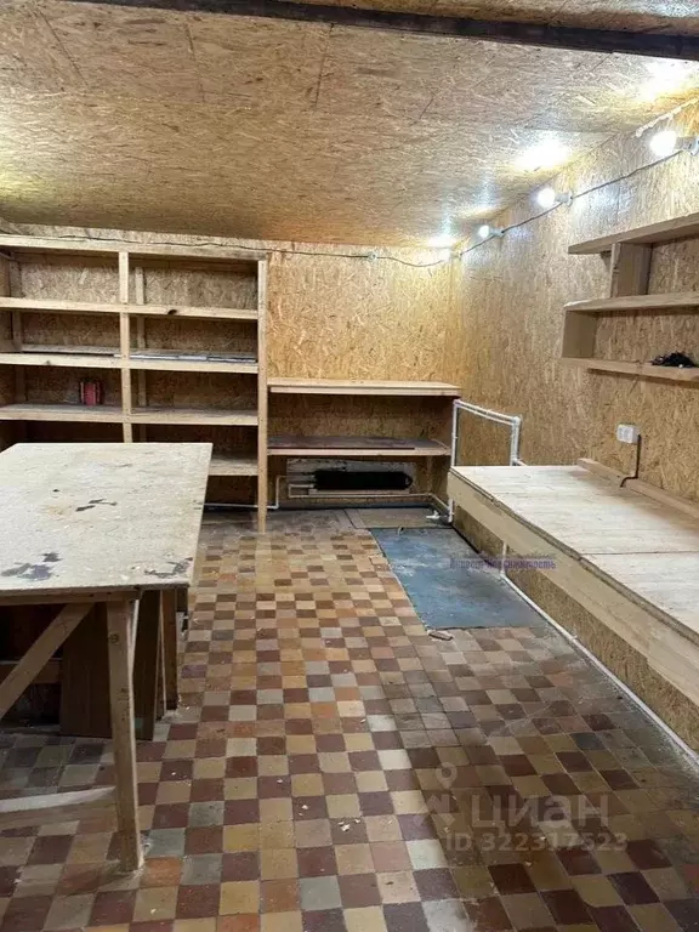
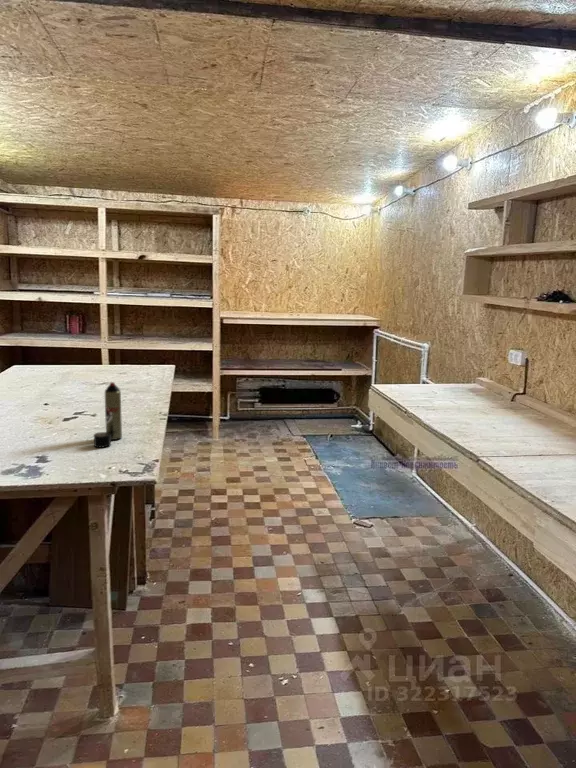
+ aerosol can [93,381,123,449]
